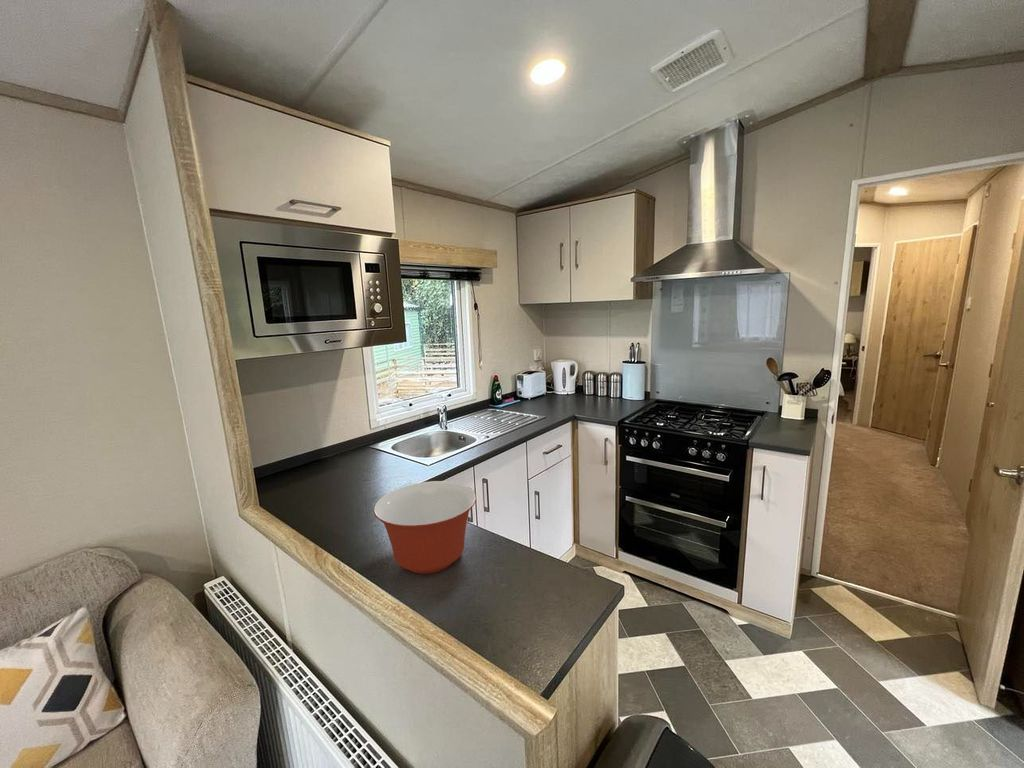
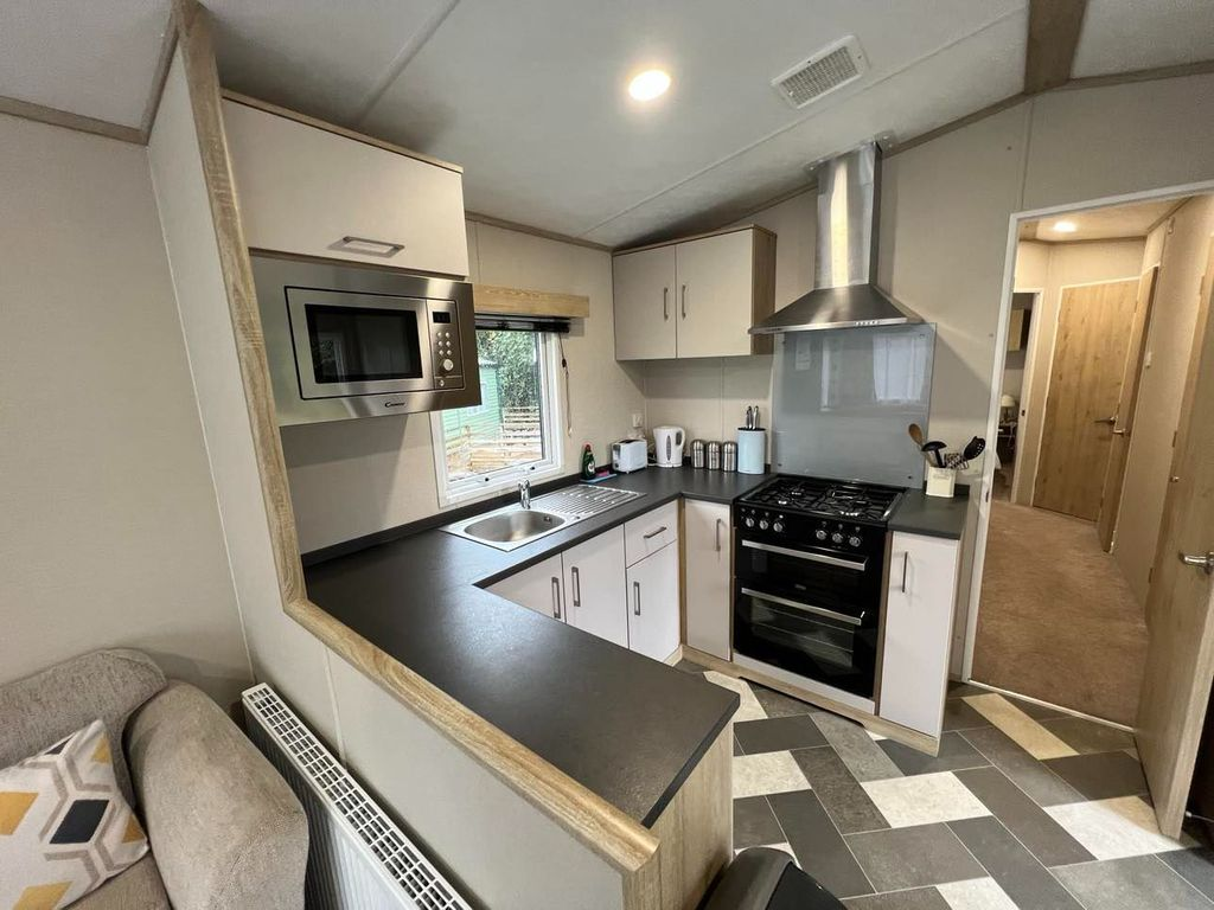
- mixing bowl [373,480,477,575]
